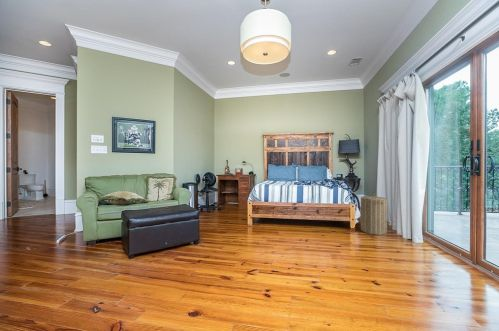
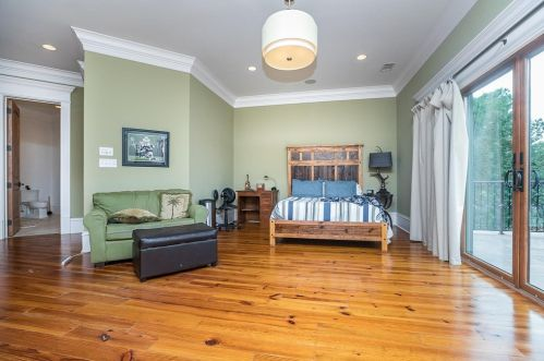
- laundry hamper [360,191,388,236]
